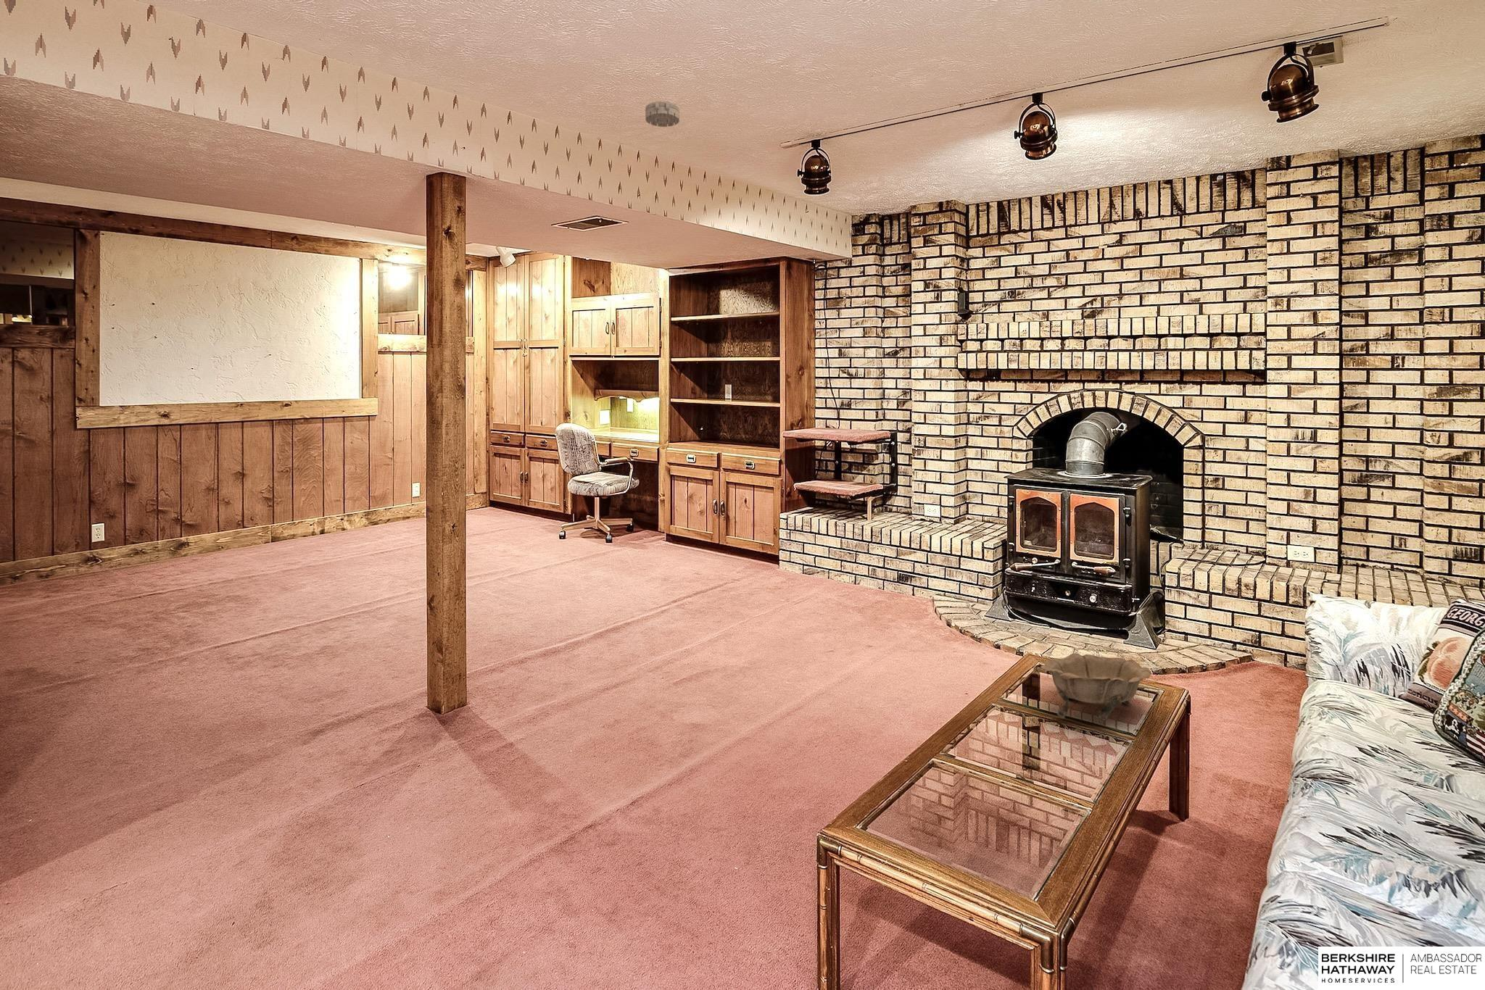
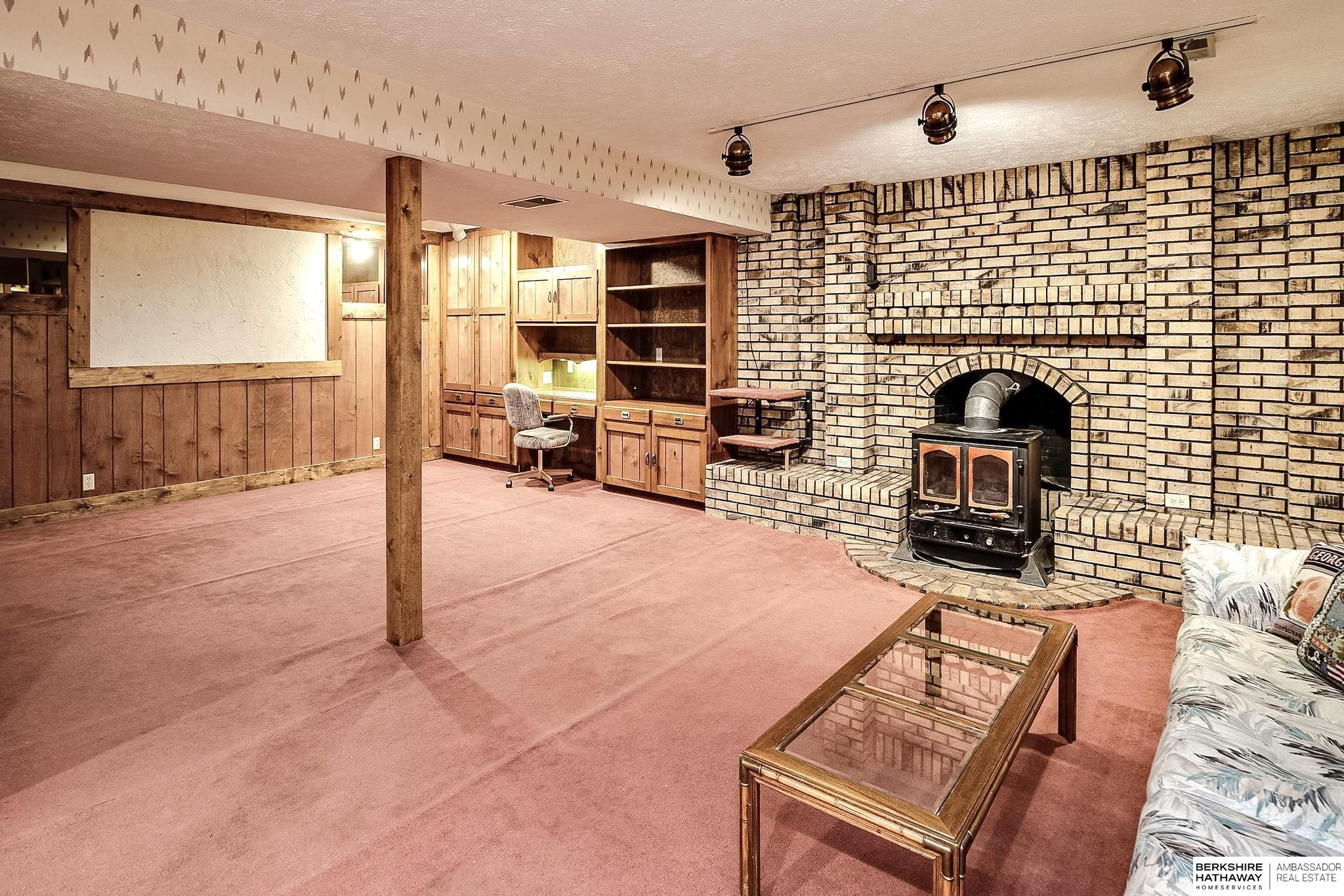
- decorative bowl [1040,652,1152,722]
- smoke detector [644,101,681,127]
